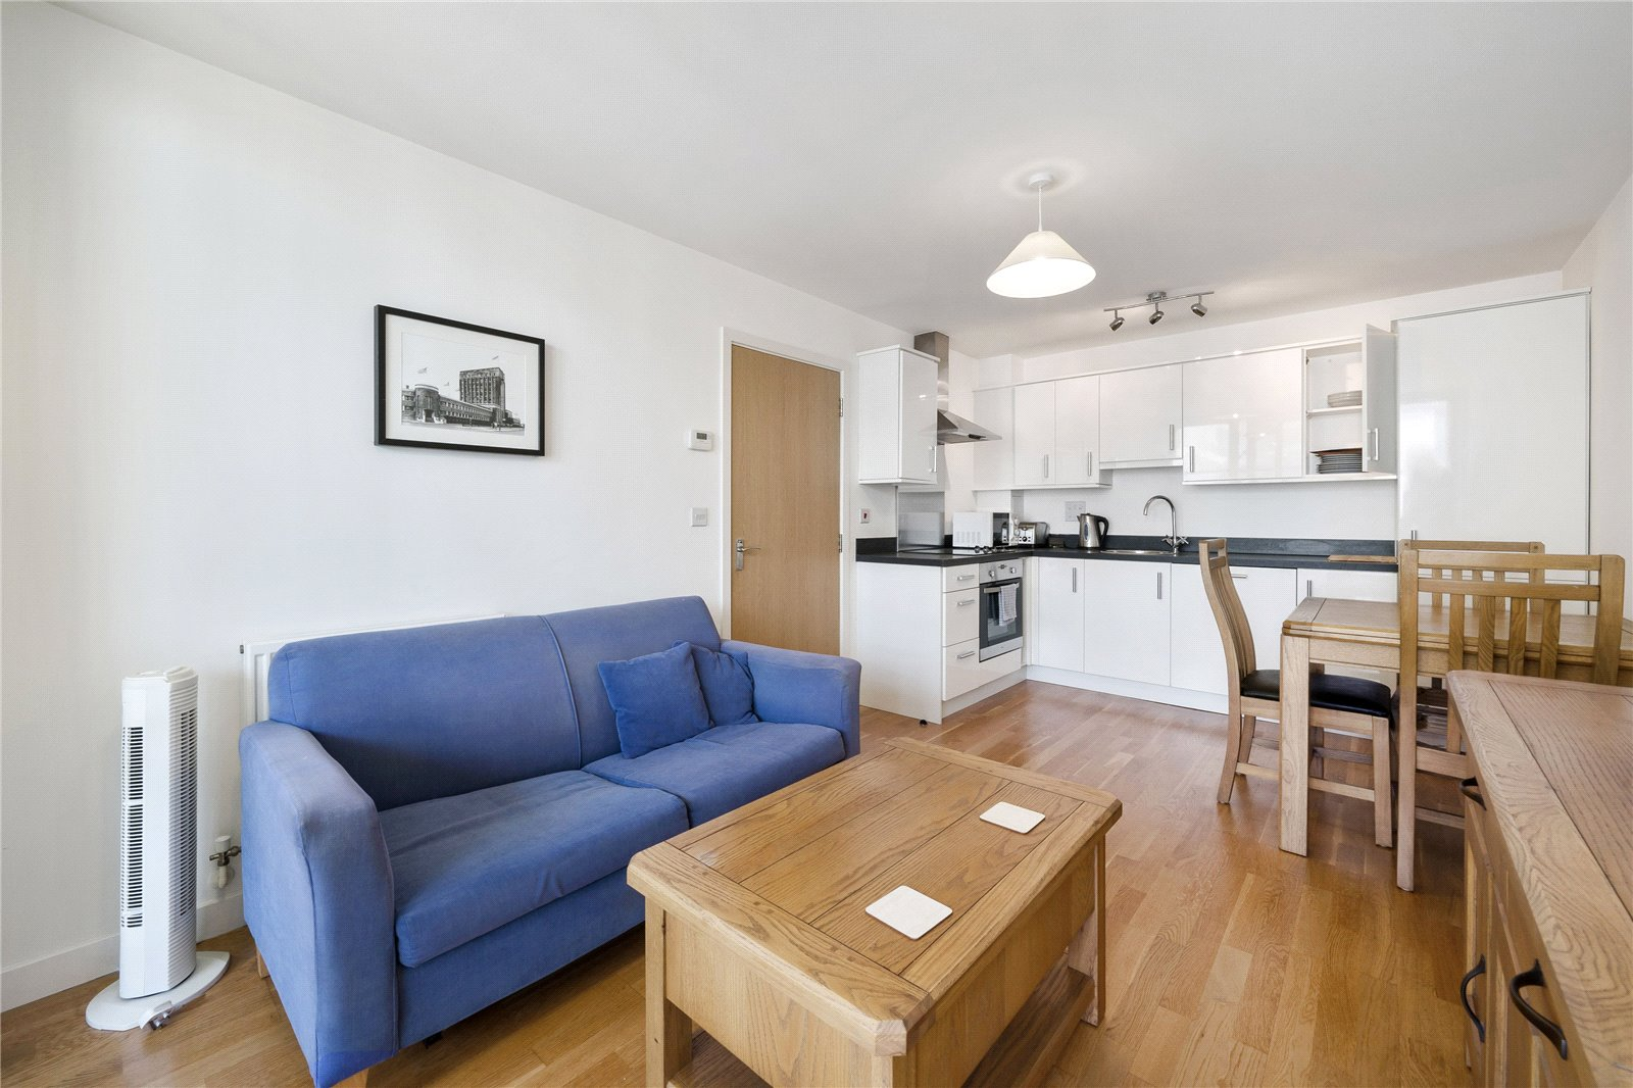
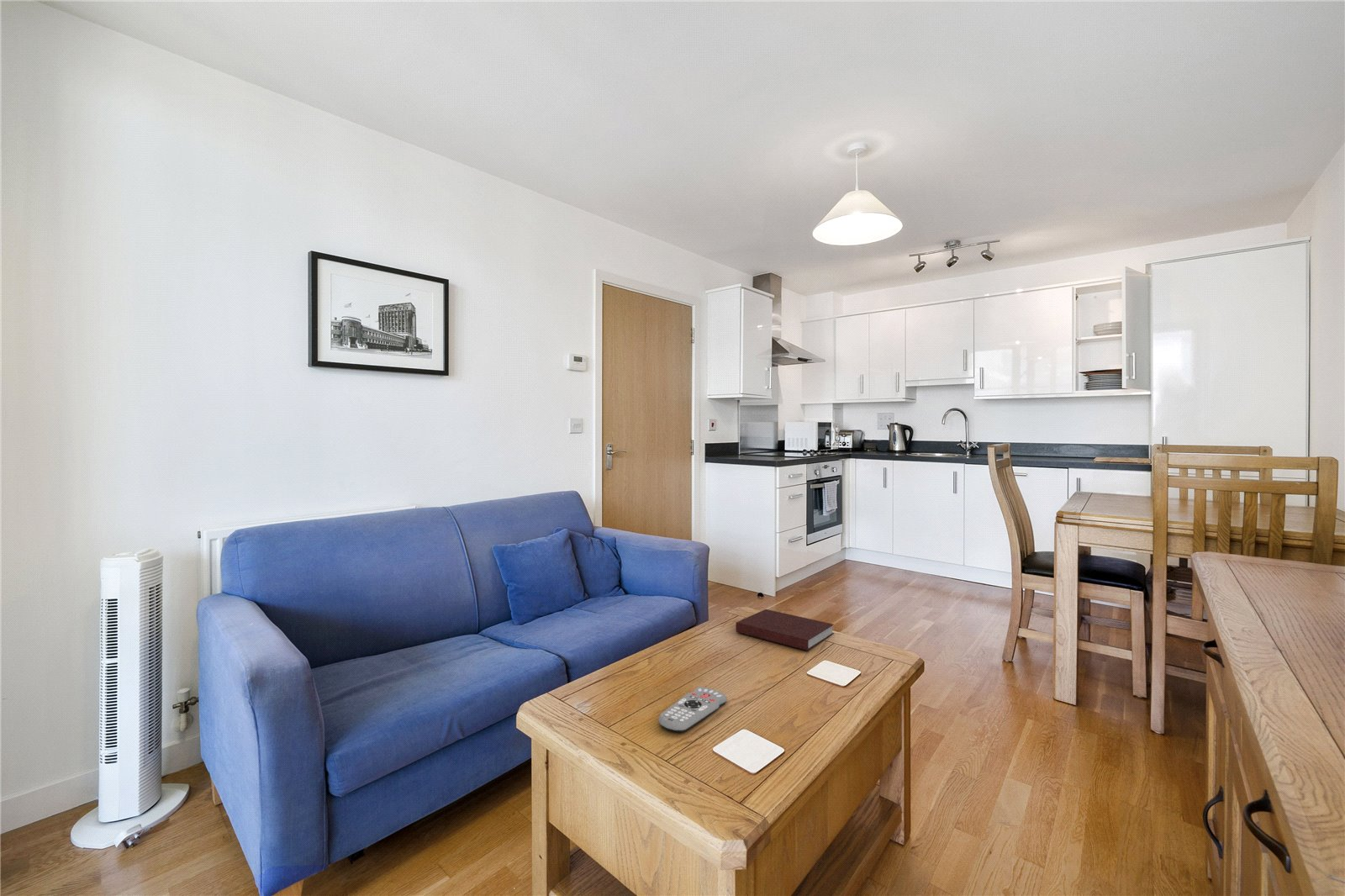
+ notebook [735,609,835,651]
+ remote control [657,686,728,733]
